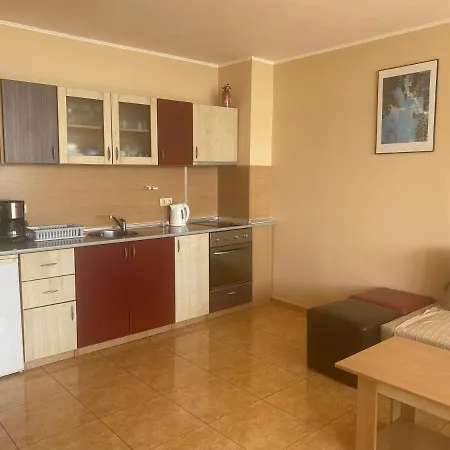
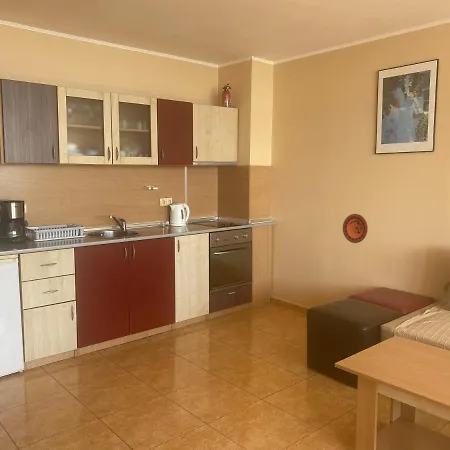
+ decorative plate [342,213,369,244]
